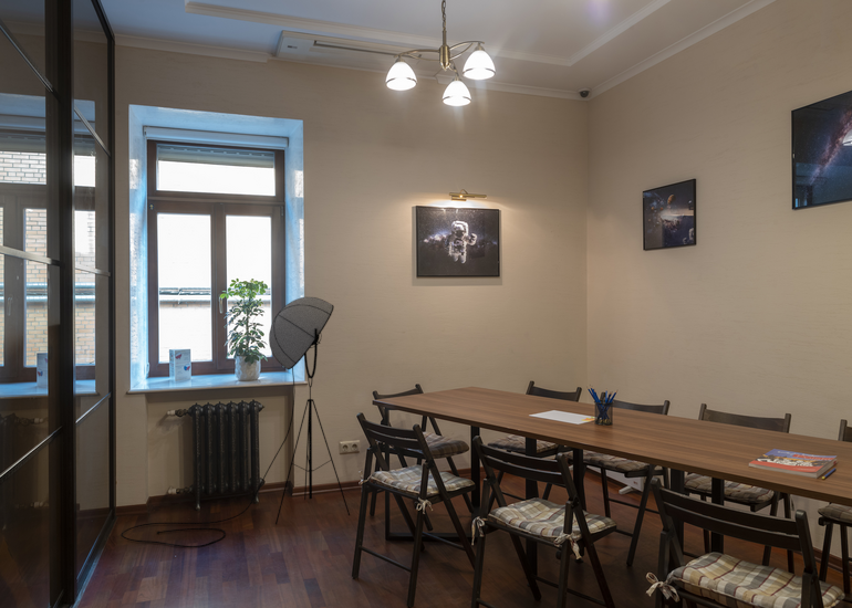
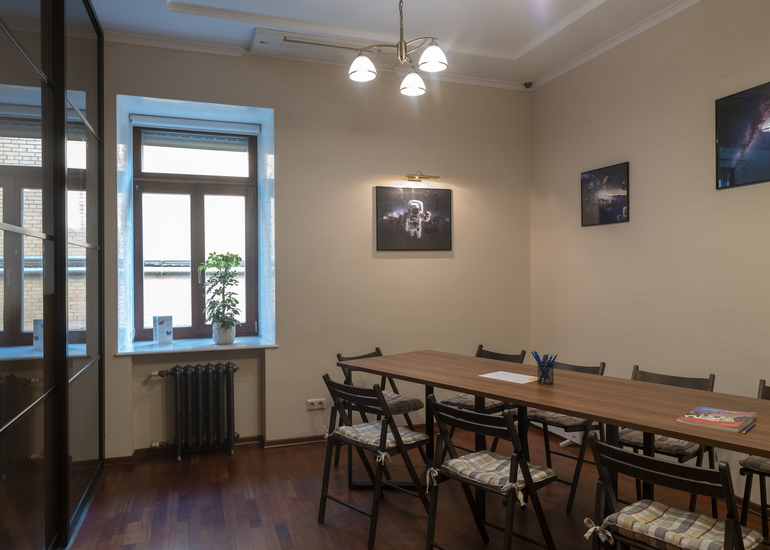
- floor lamp [120,296,351,548]
